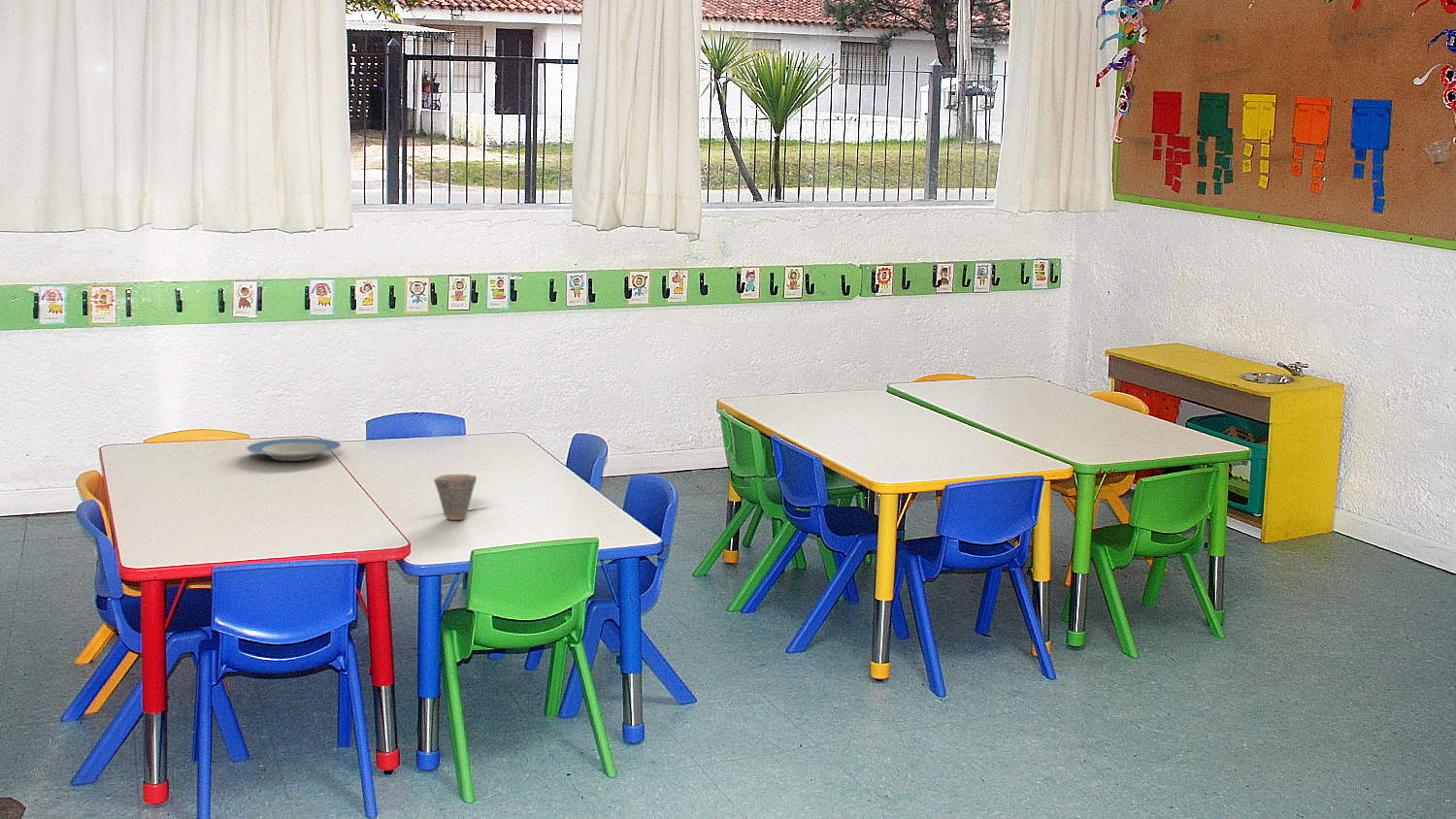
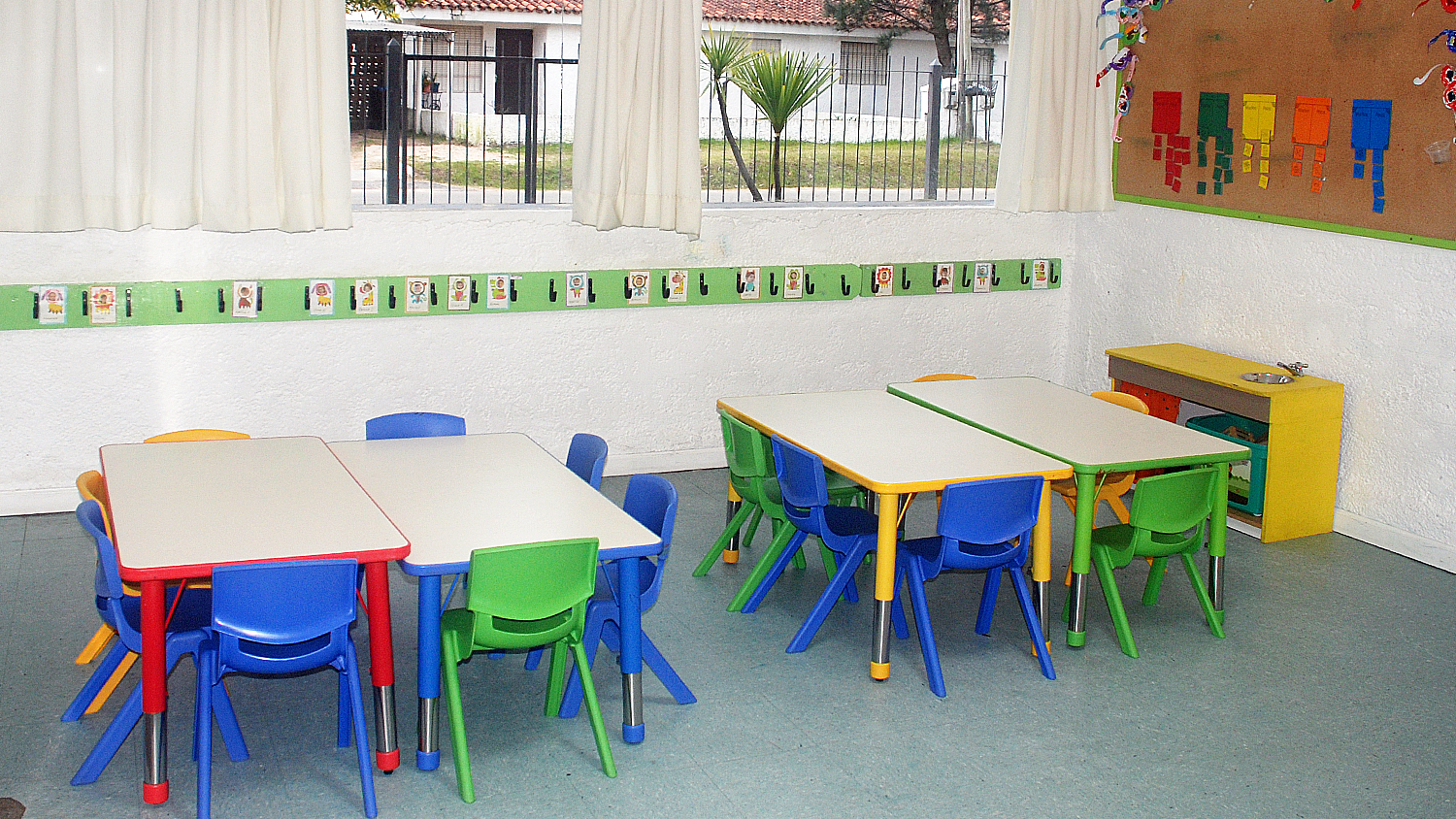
- plate [246,437,342,462]
- cup [433,474,478,521]
